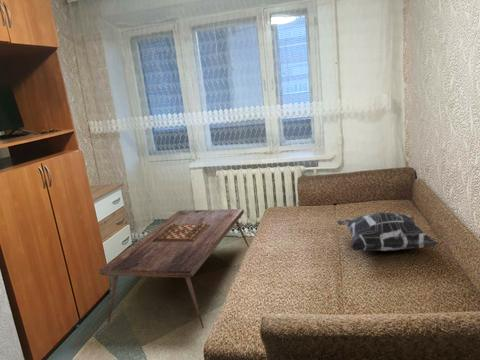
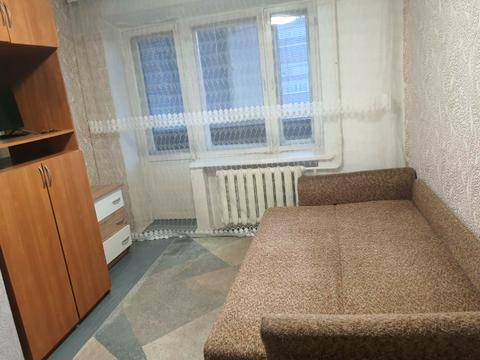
- coffee table [98,208,250,329]
- decorative pillow [336,211,439,252]
